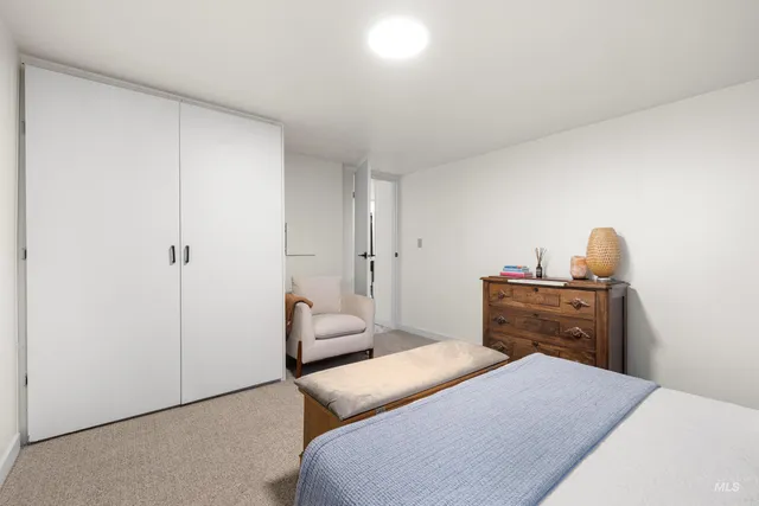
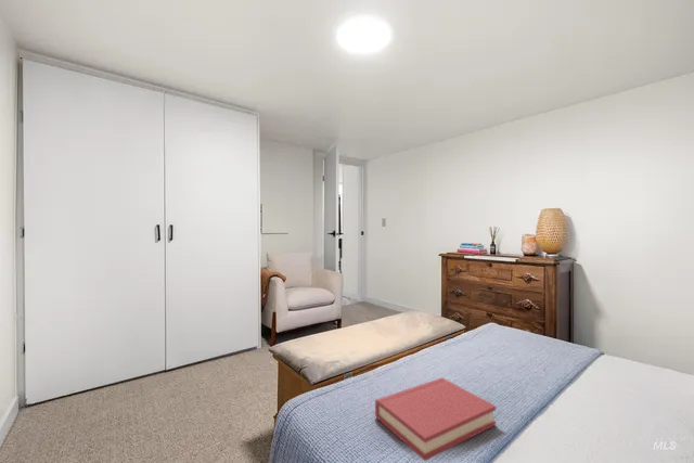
+ hardback book [374,376,497,462]
